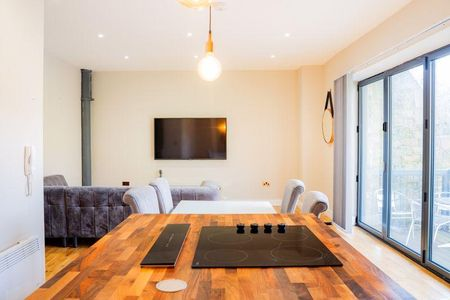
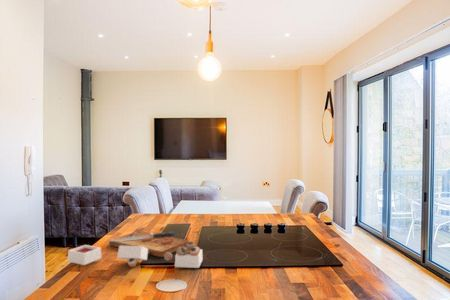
+ cutting board [67,230,204,269]
